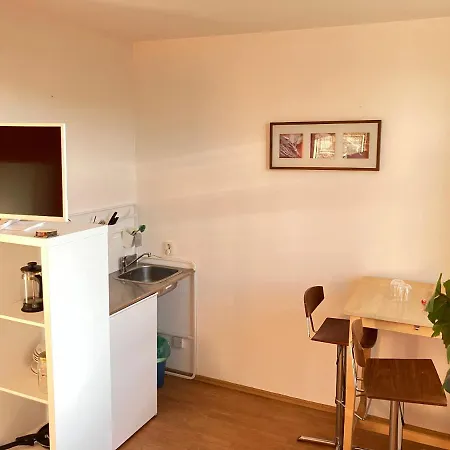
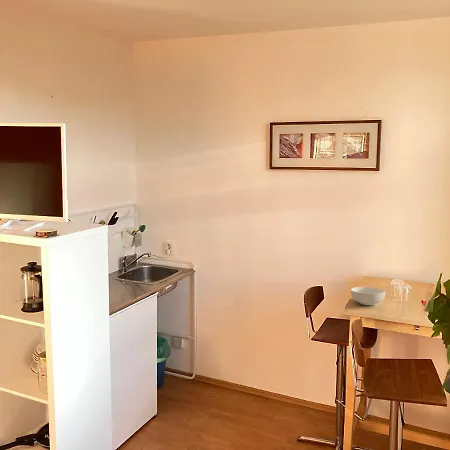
+ cereal bowl [350,286,386,306]
